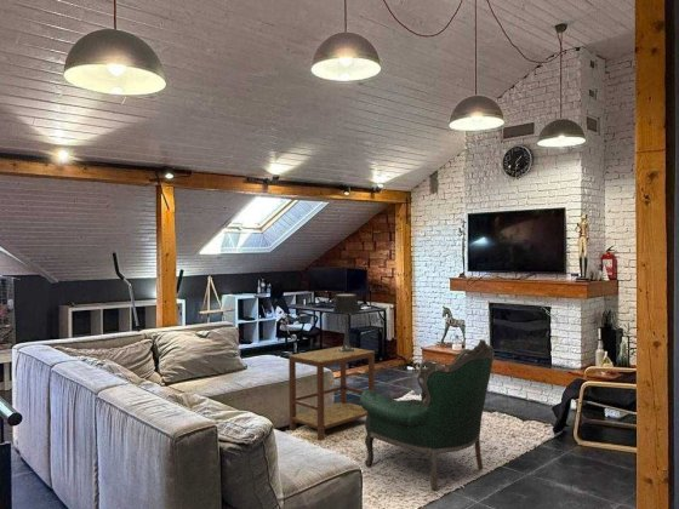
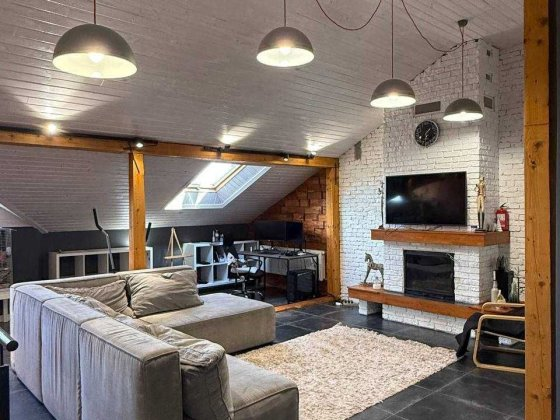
- table lamp [332,293,361,351]
- armchair [359,338,495,491]
- side table [287,345,376,442]
